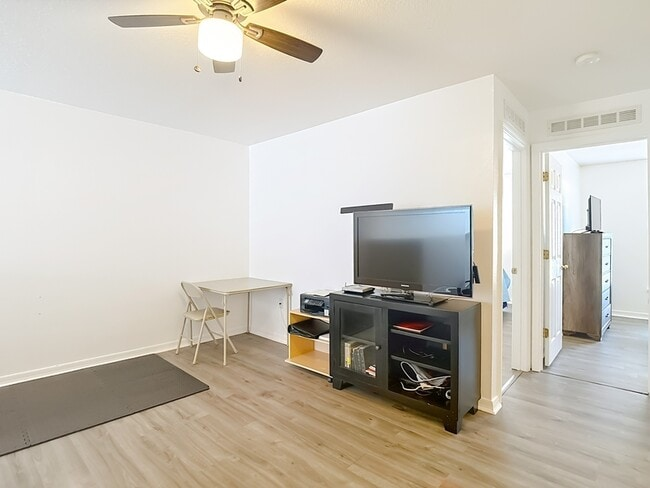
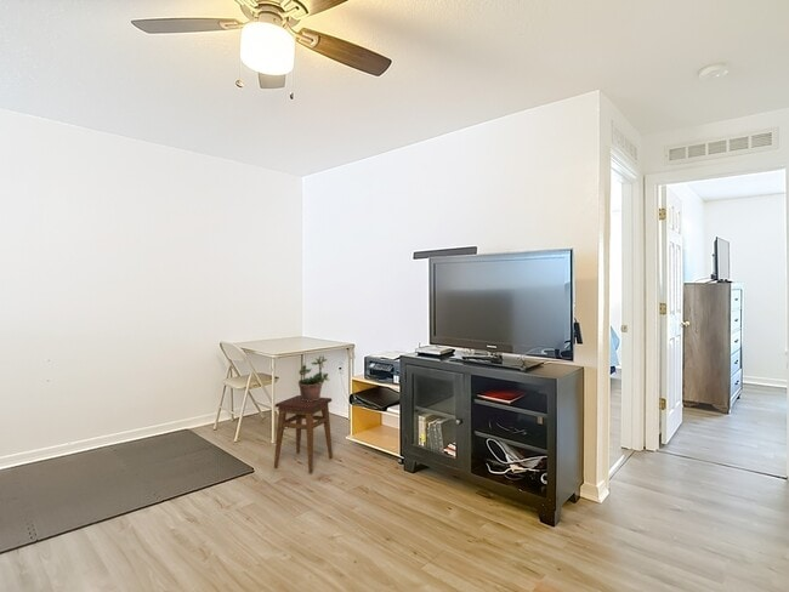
+ stool [273,394,334,474]
+ potted plant [296,354,330,402]
